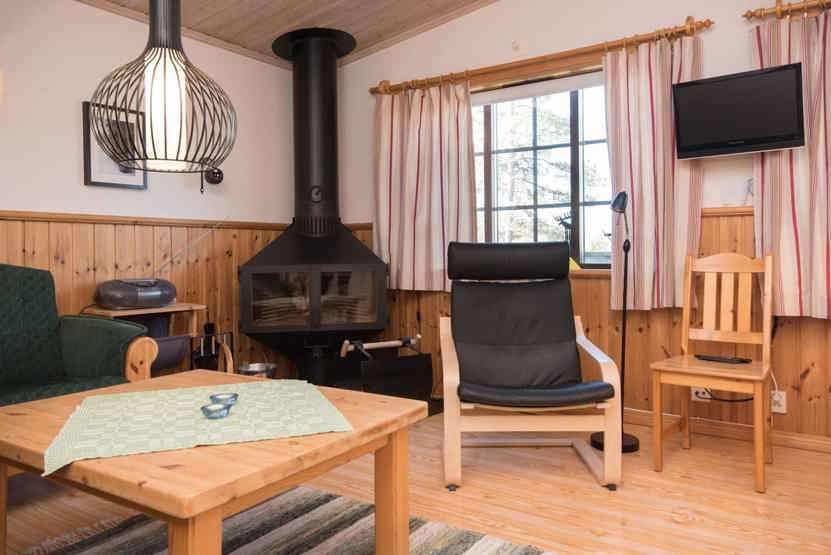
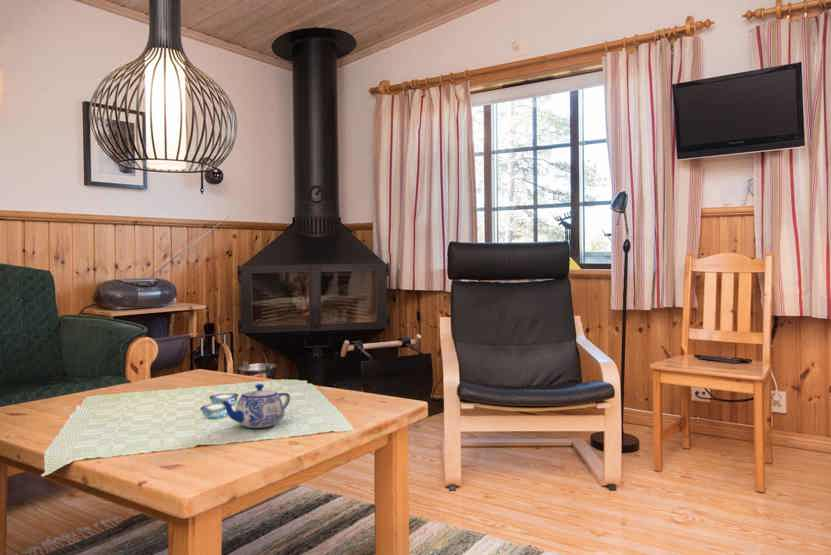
+ teapot [218,383,291,429]
